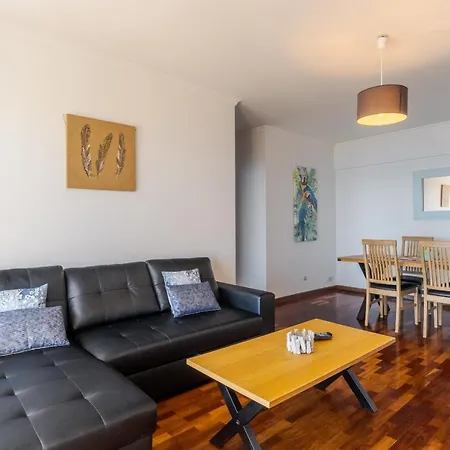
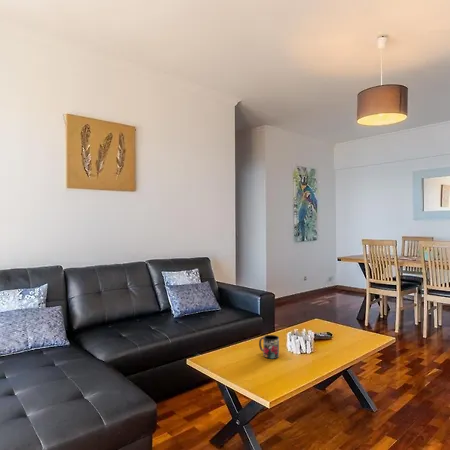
+ mug [258,334,280,360]
